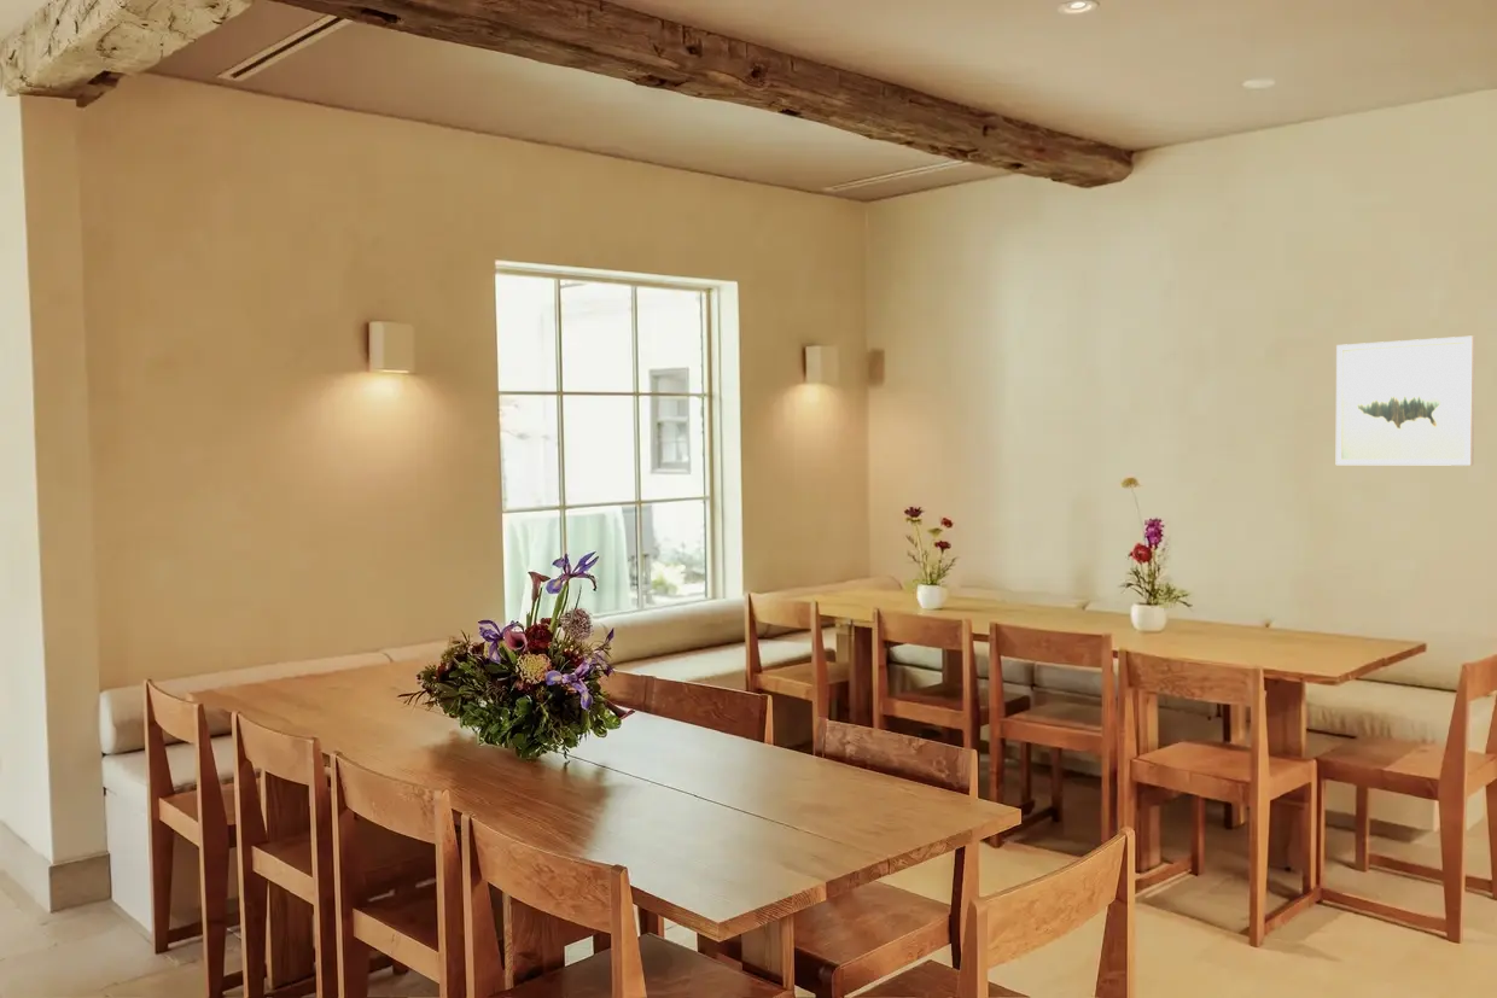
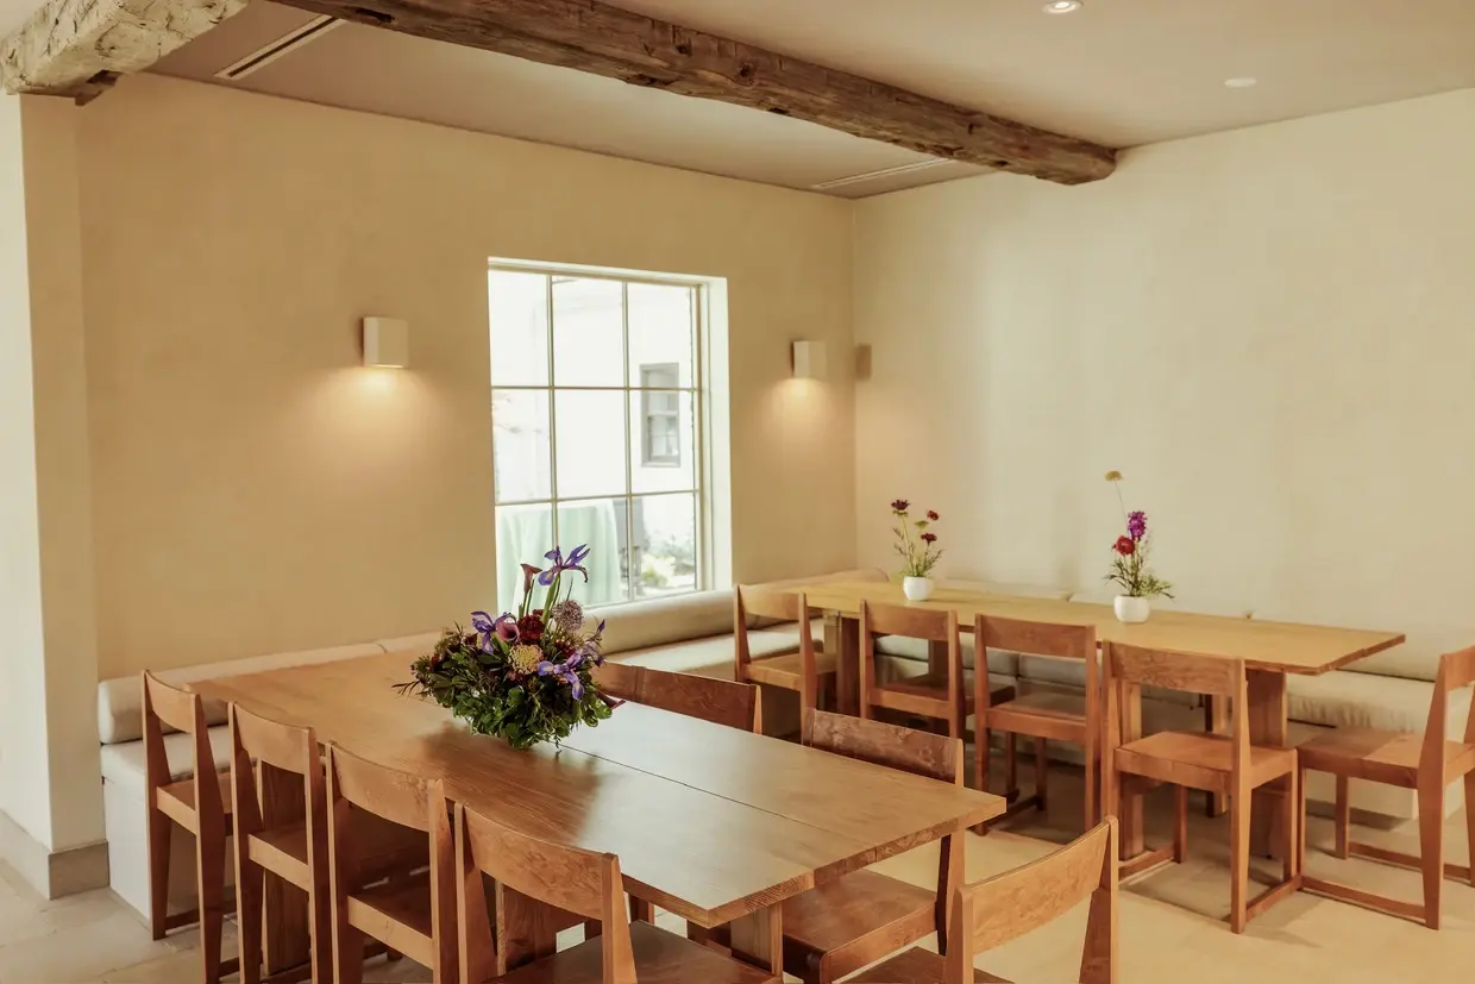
- wall art [1335,335,1476,467]
